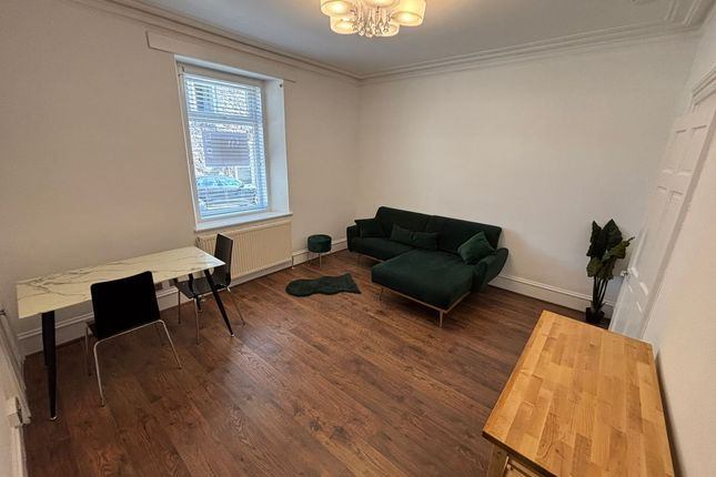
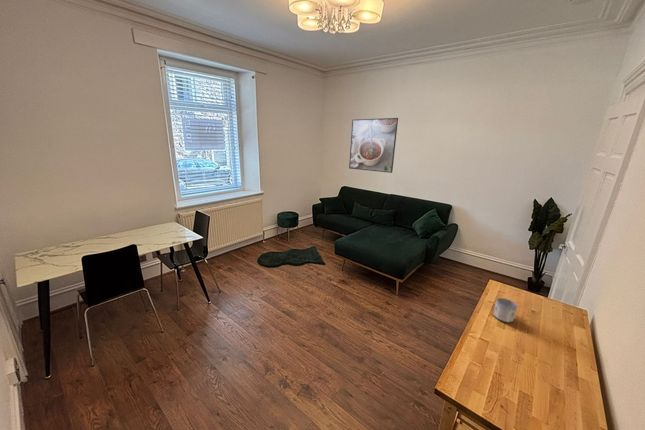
+ mug [492,297,518,323]
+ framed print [348,117,399,174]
